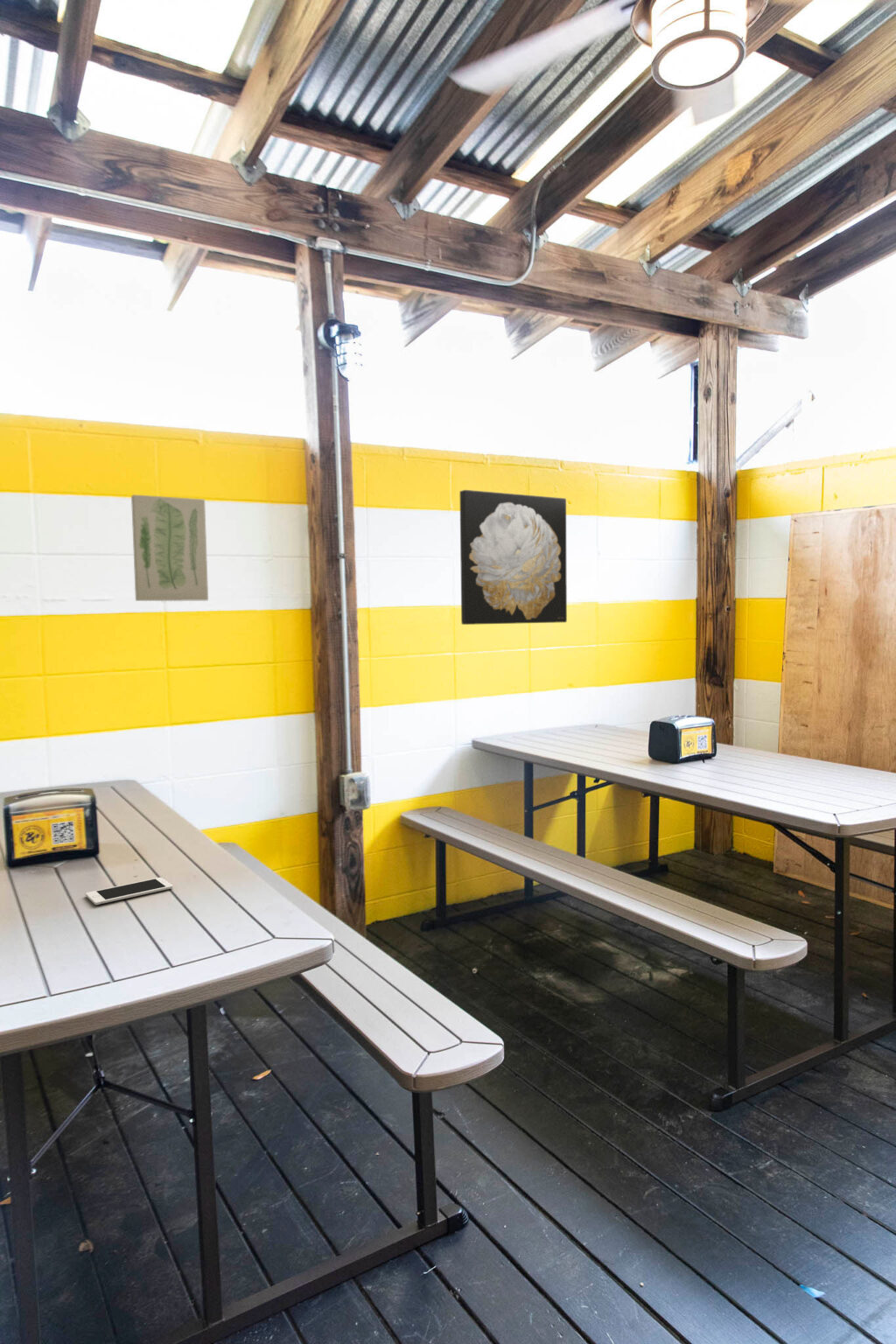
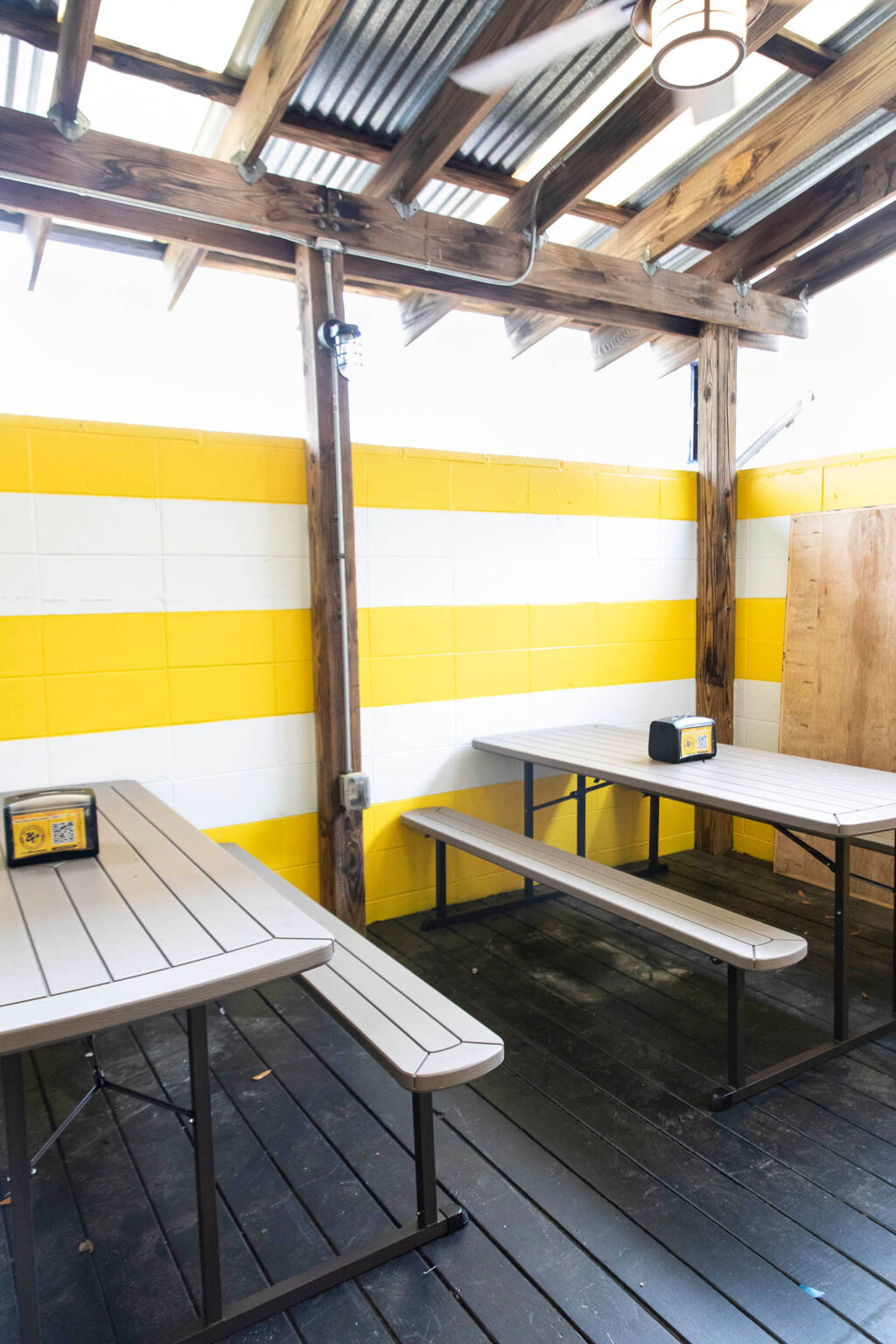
- wall art [458,489,568,626]
- cell phone [85,877,173,906]
- wall art [130,493,209,602]
